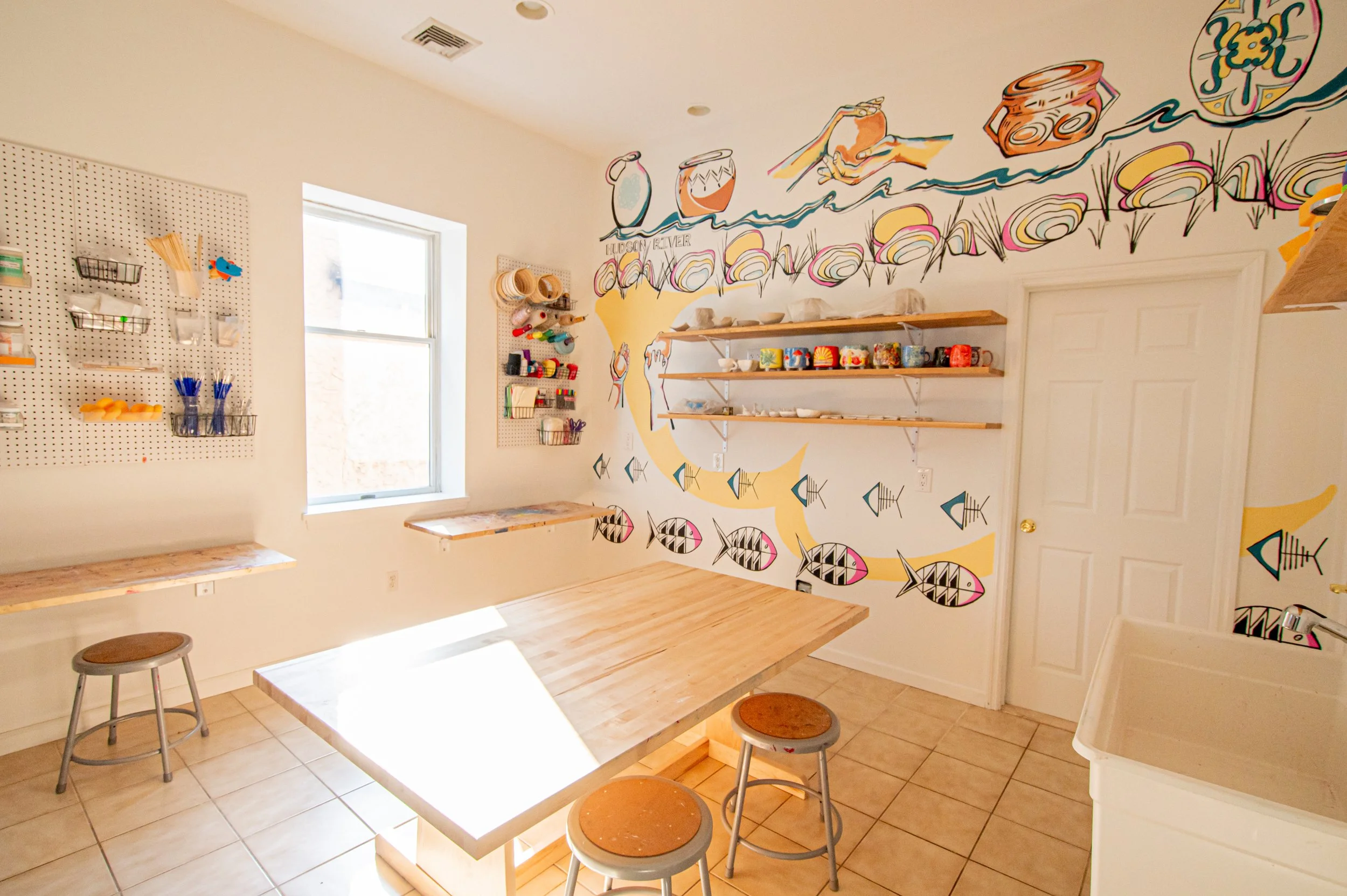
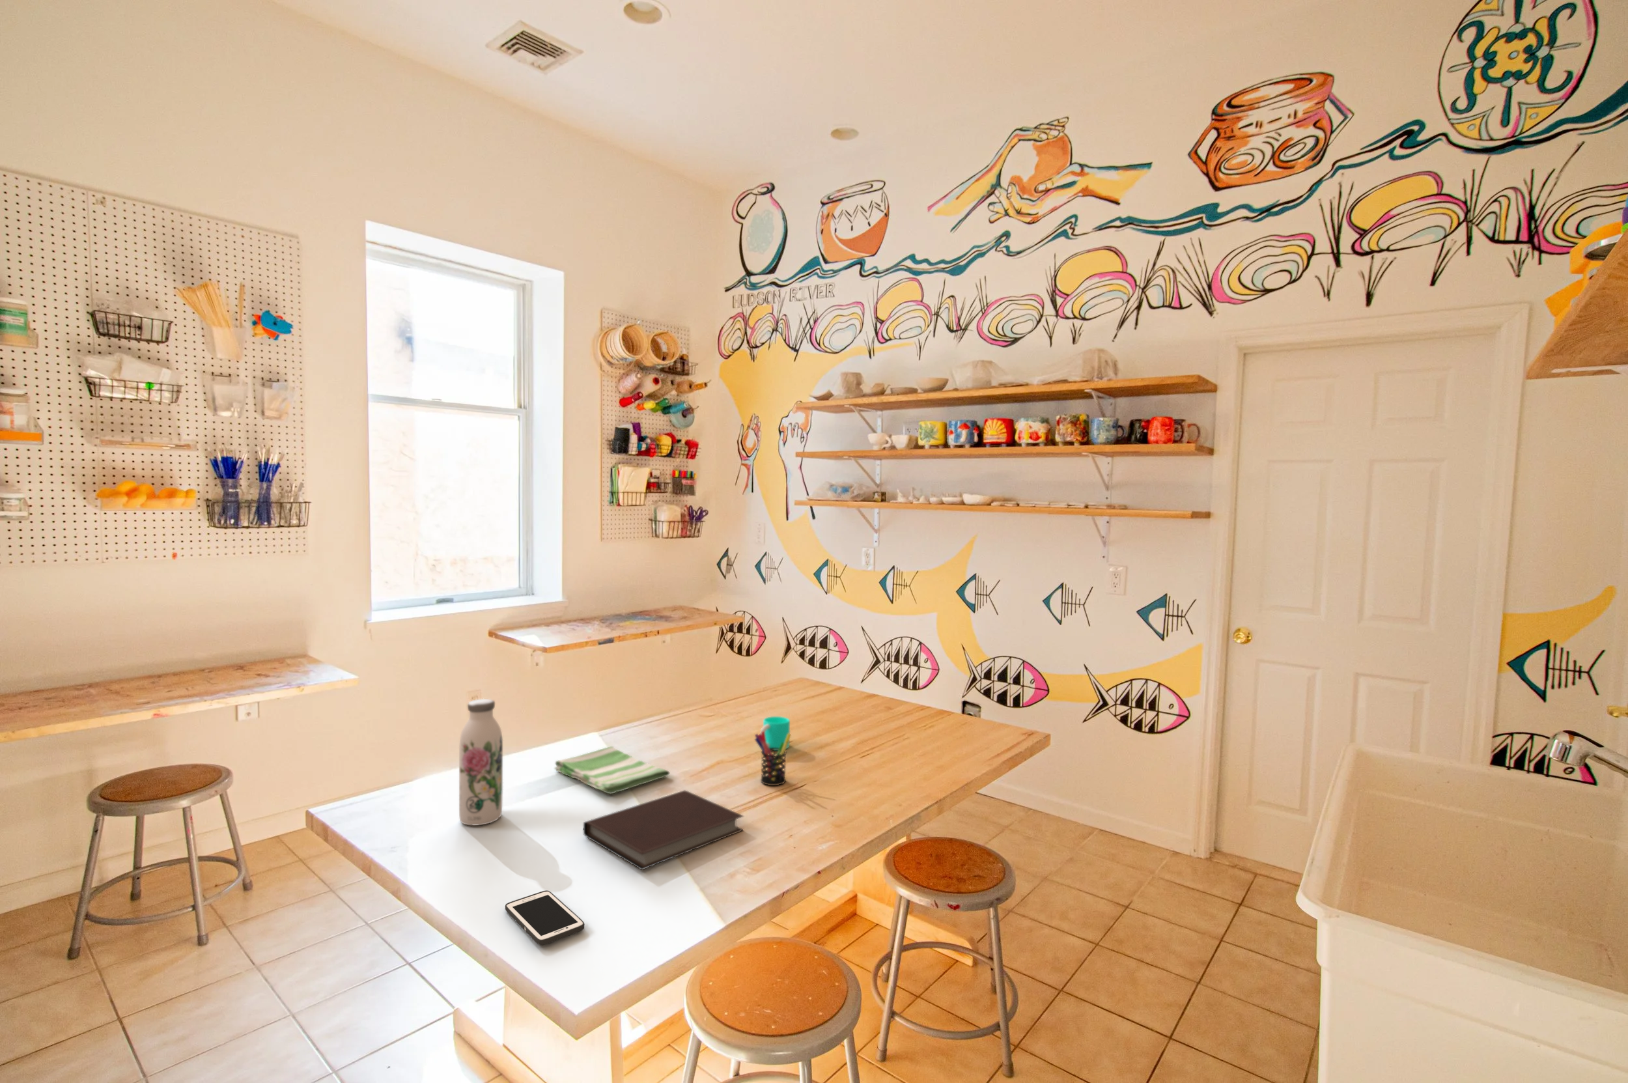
+ notebook [583,790,745,870]
+ dish towel [554,746,671,794]
+ cup [759,716,790,751]
+ pen holder [754,731,792,786]
+ water bottle [458,699,503,826]
+ cell phone [505,890,585,945]
